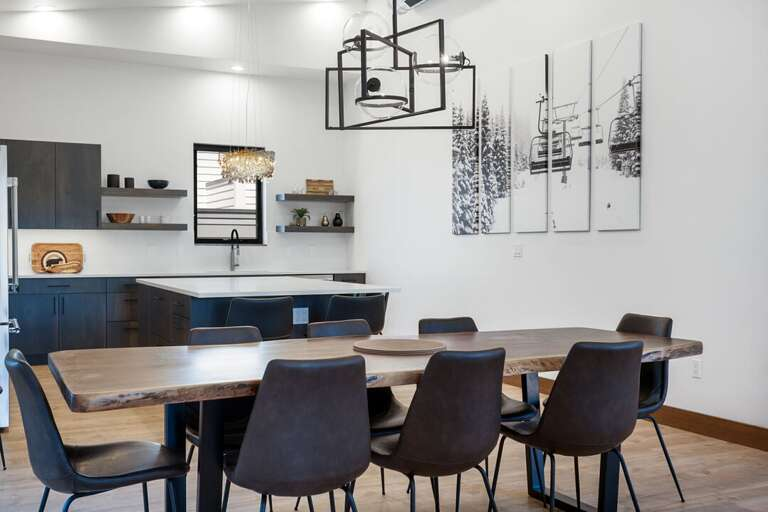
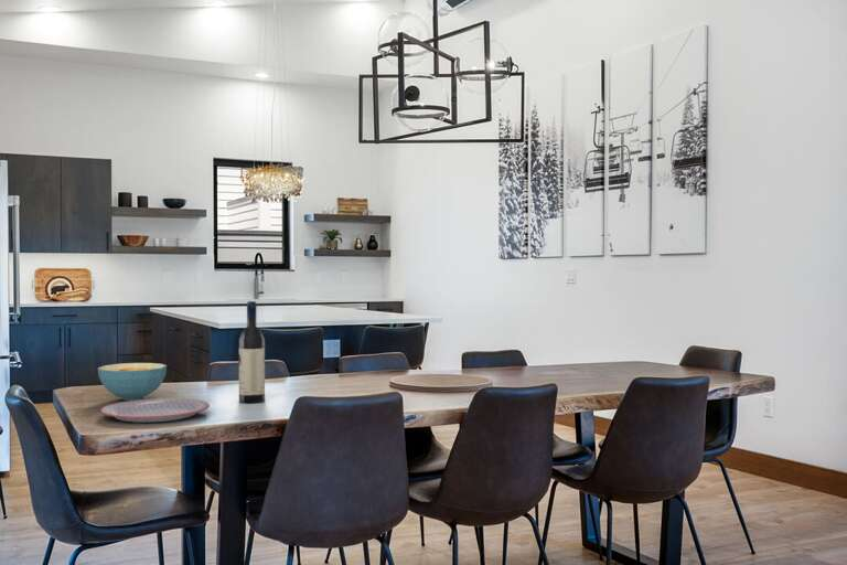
+ plate [99,397,211,424]
+ wine bottle [238,300,266,404]
+ cereal bowl [97,362,168,402]
